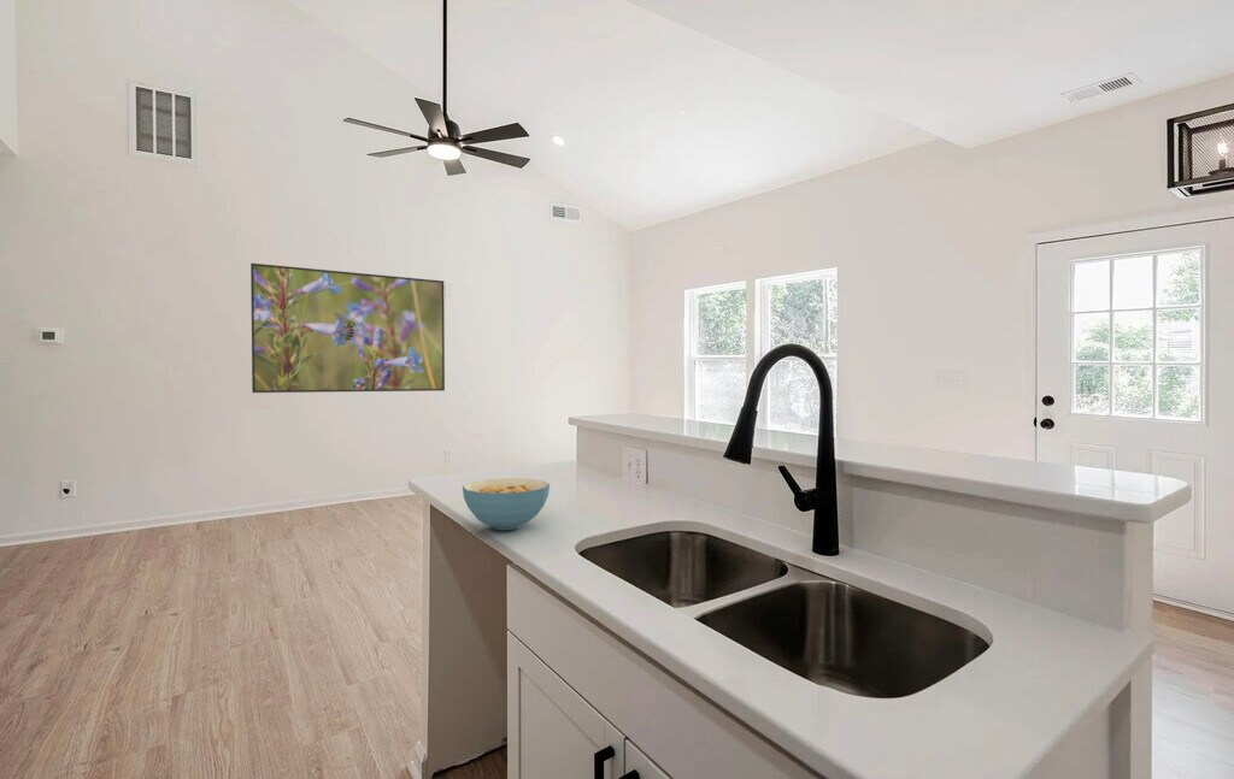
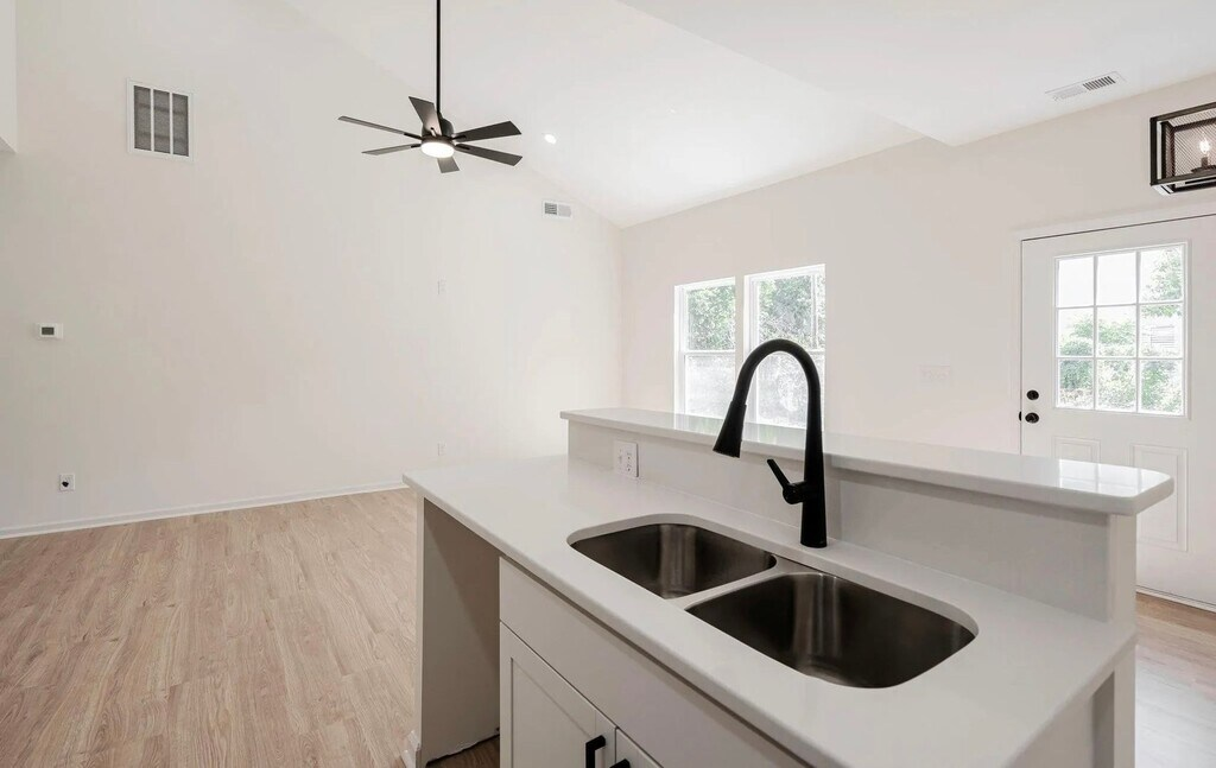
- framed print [249,262,446,394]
- cereal bowl [462,477,551,531]
